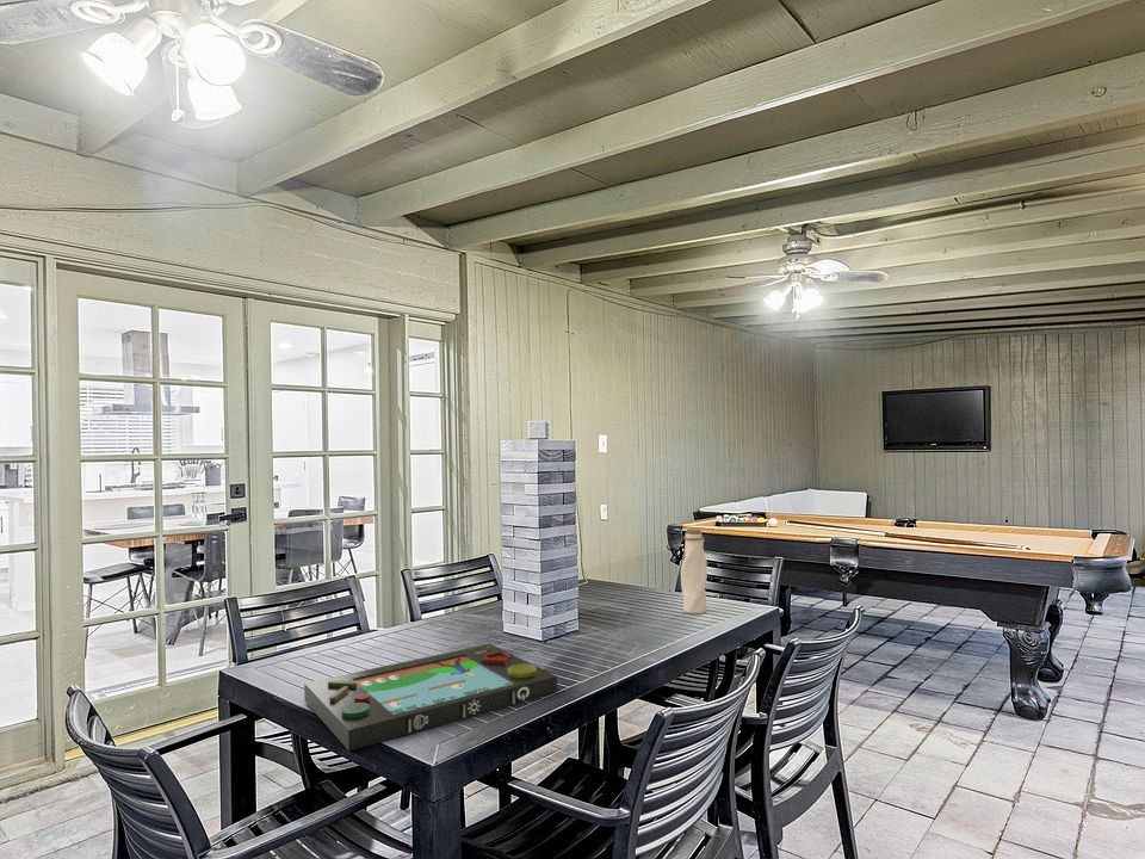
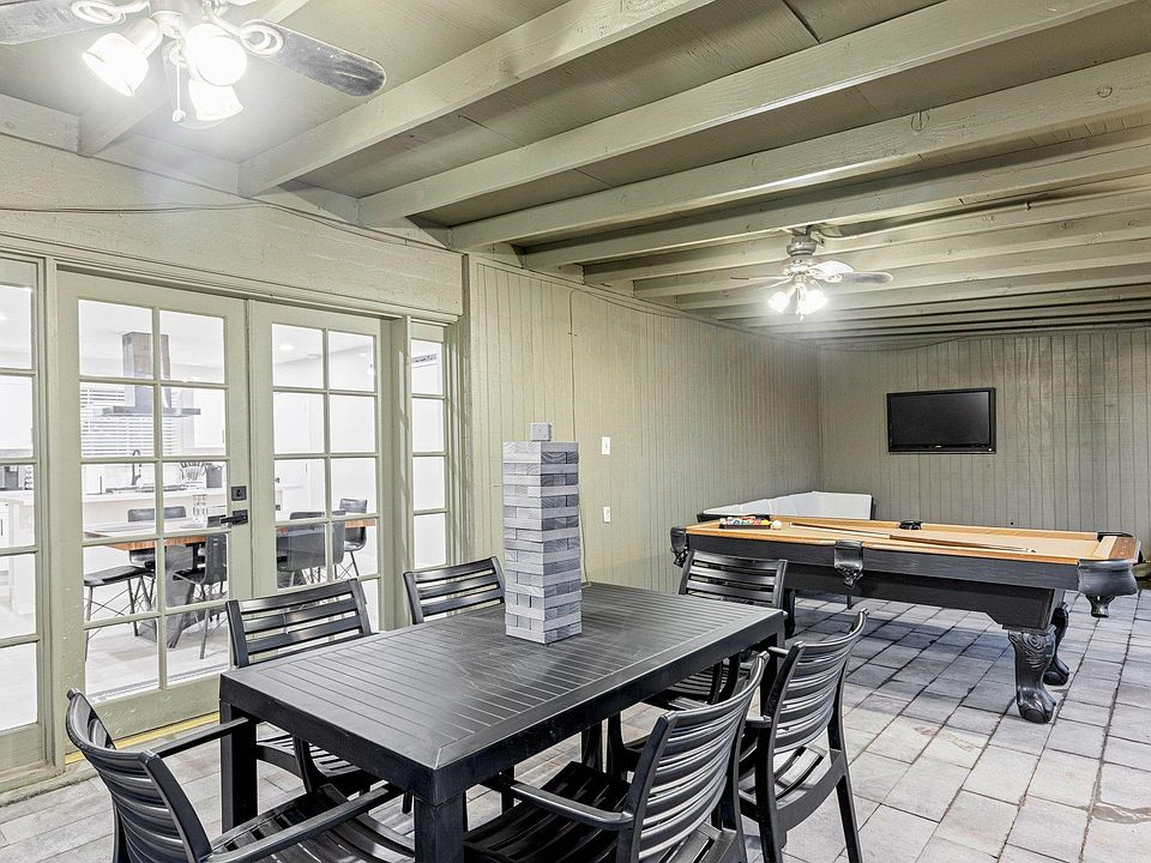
- water bottle [680,527,708,614]
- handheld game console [303,643,558,752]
